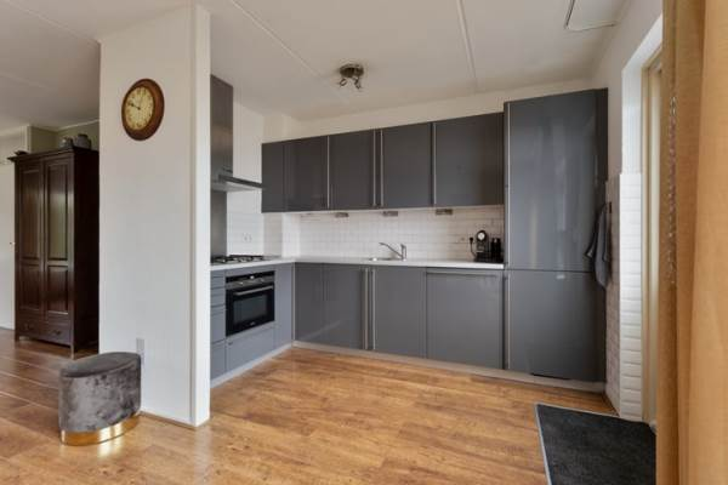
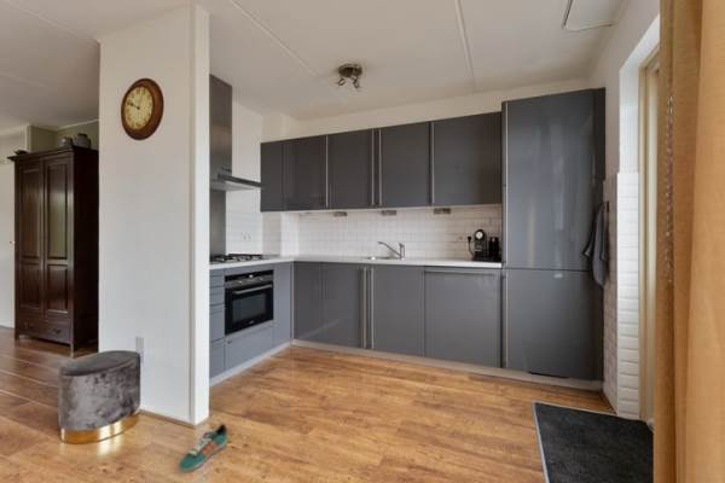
+ sneaker [178,423,228,472]
